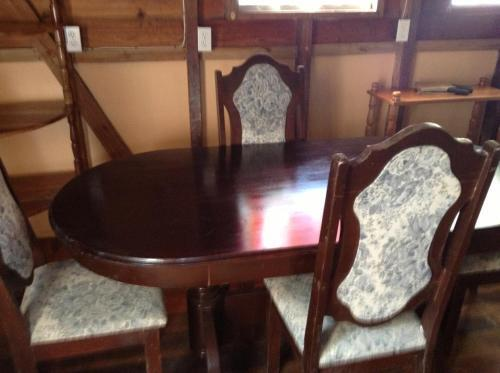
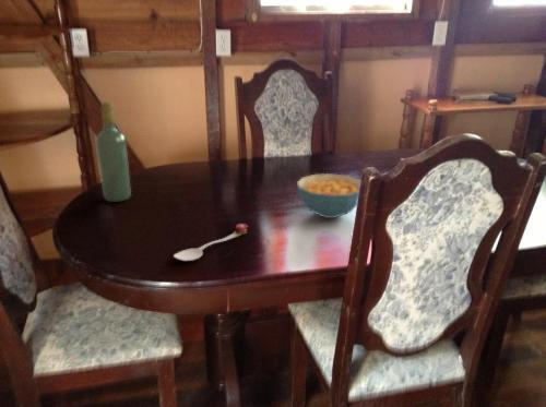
+ wine bottle [95,100,132,203]
+ cereal bowl [296,172,361,219]
+ spoon [173,223,249,262]
